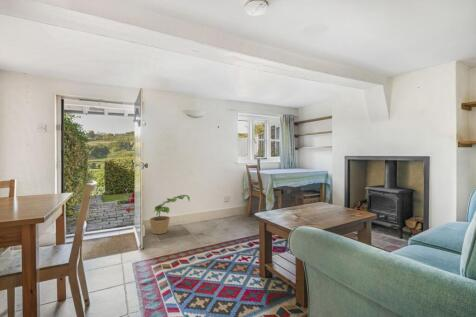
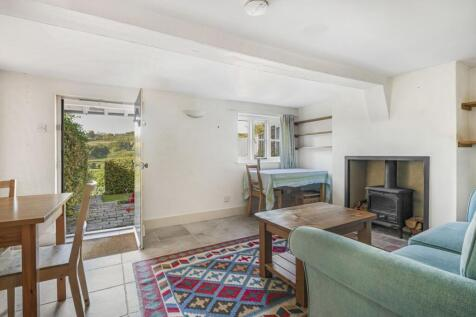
- potted plant [148,194,191,235]
